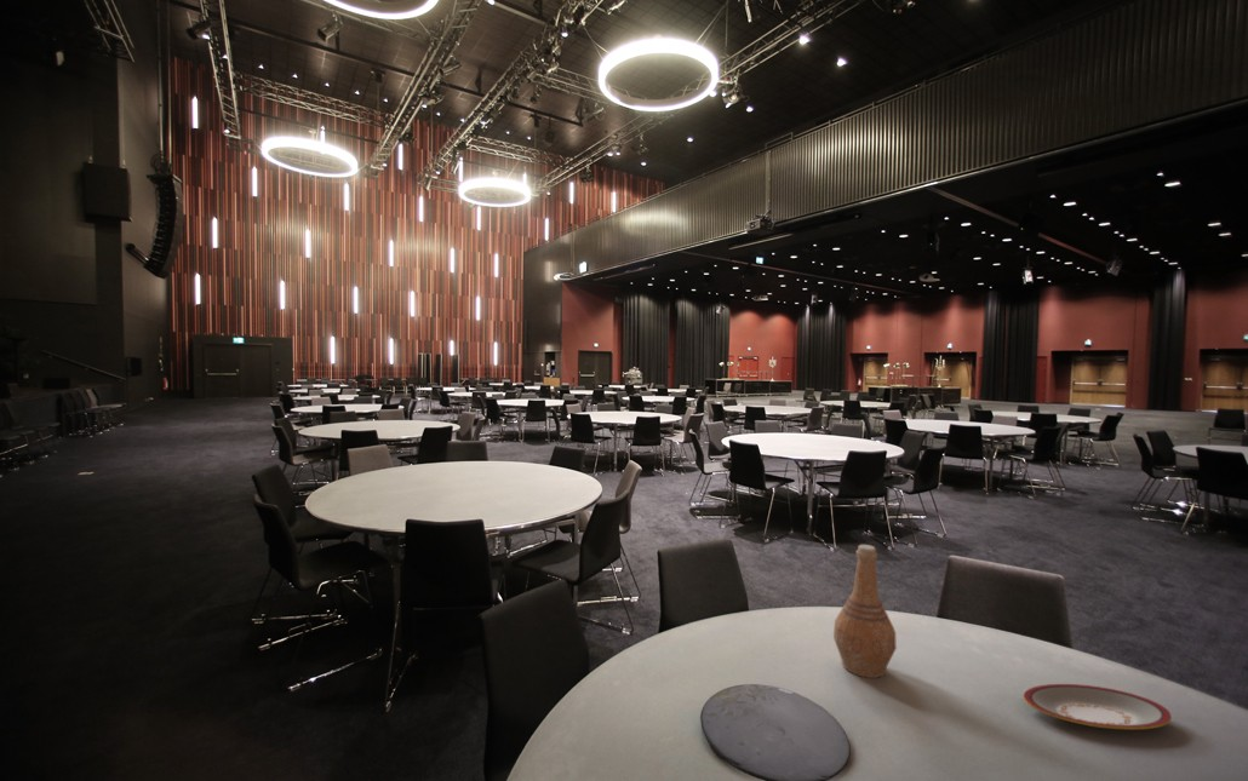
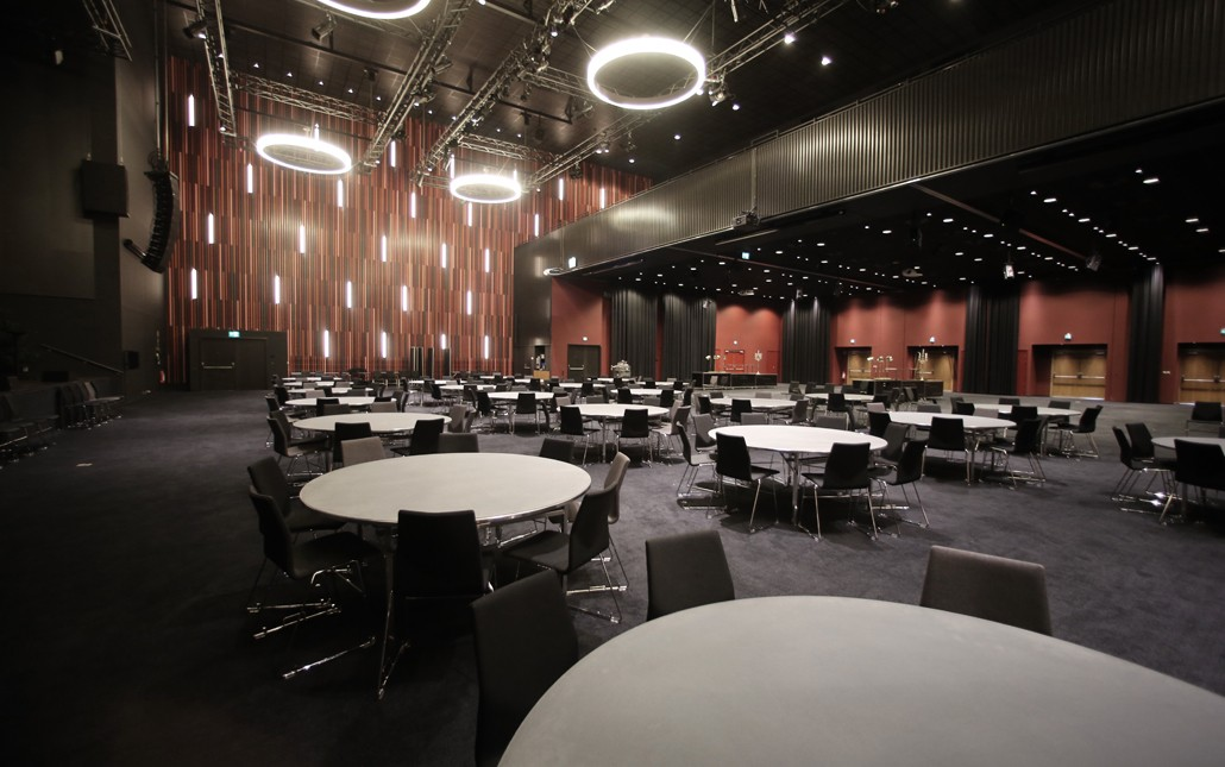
- plate [1023,683,1173,730]
- vase [832,544,898,679]
- plate [699,683,851,781]
